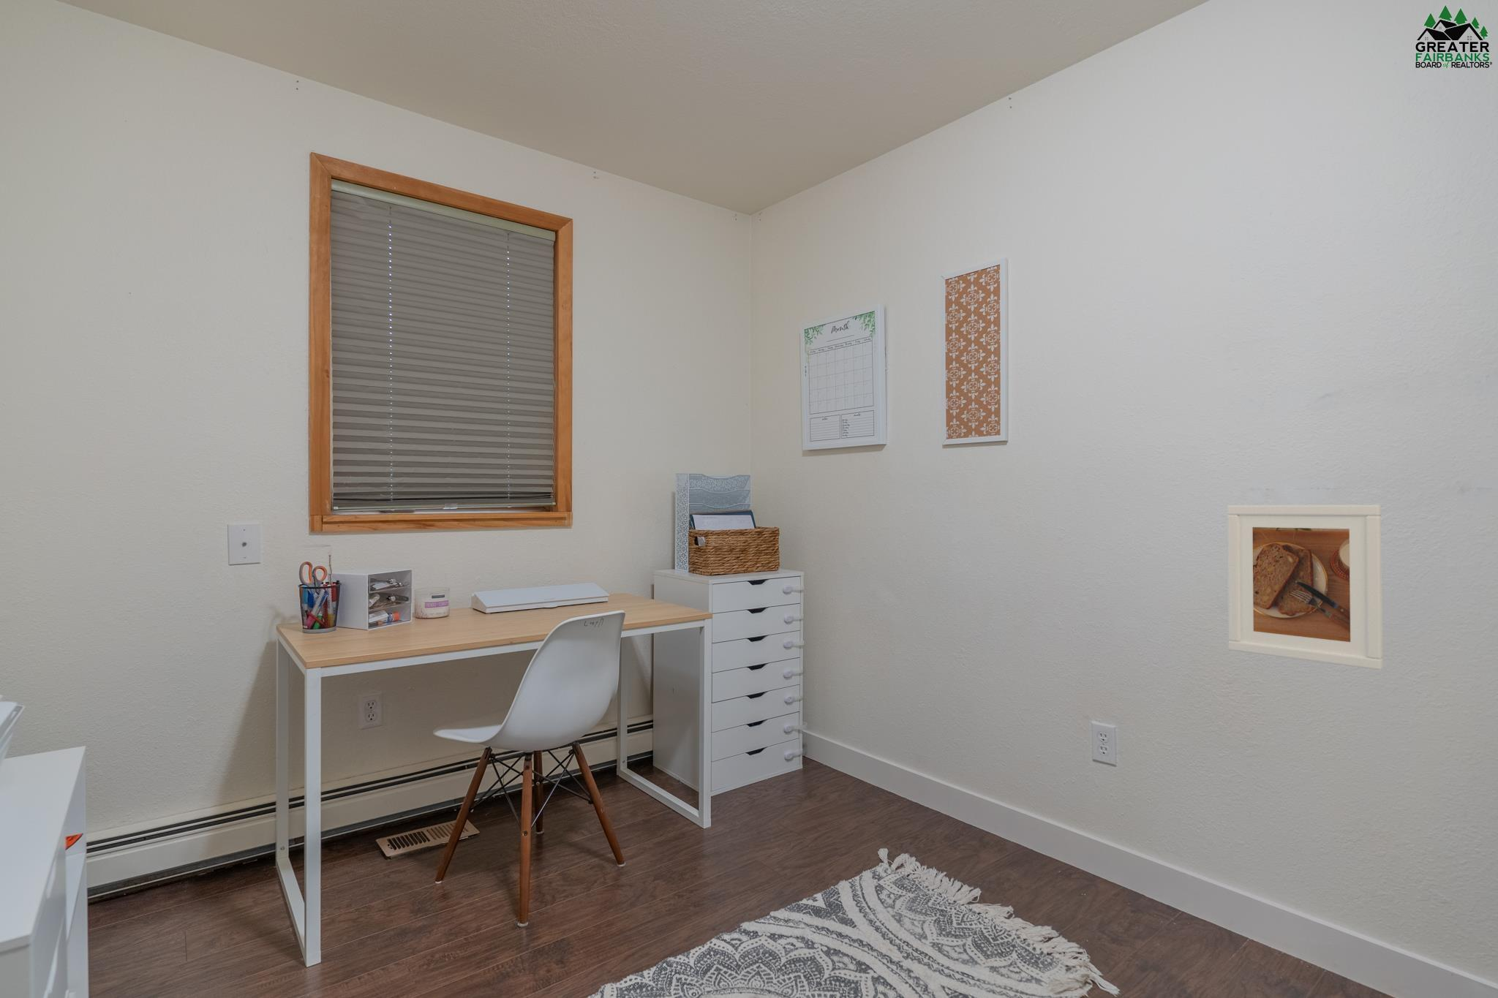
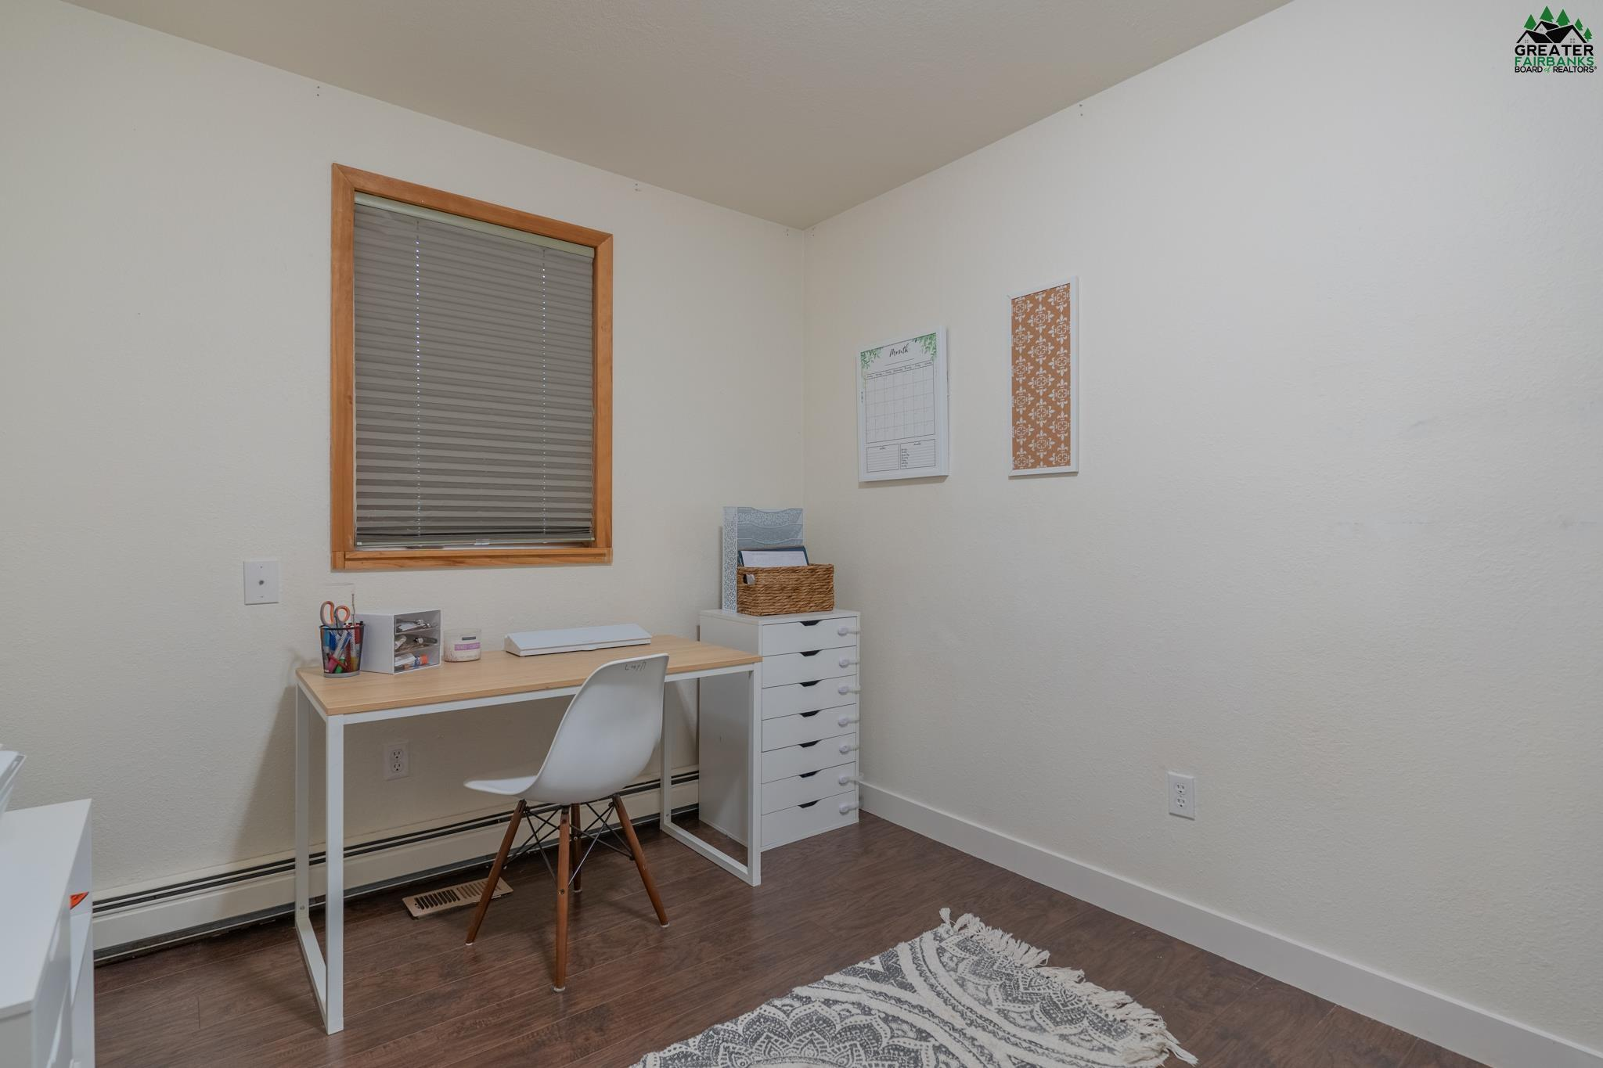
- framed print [1226,505,1384,671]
